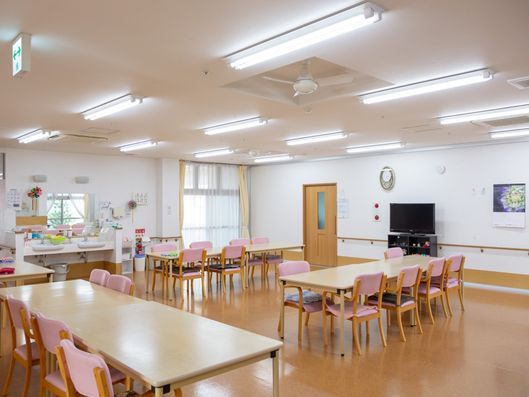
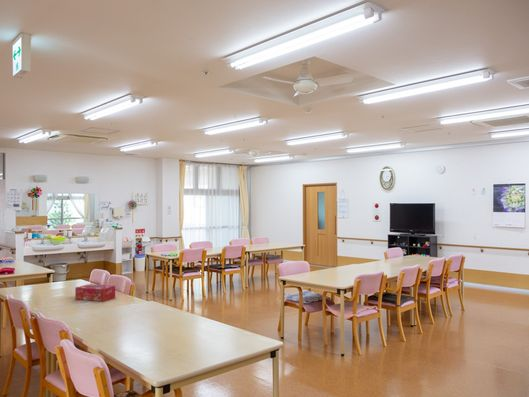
+ tissue box [74,283,116,302]
